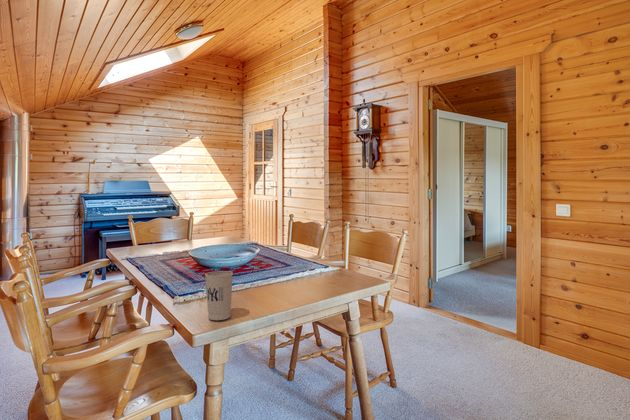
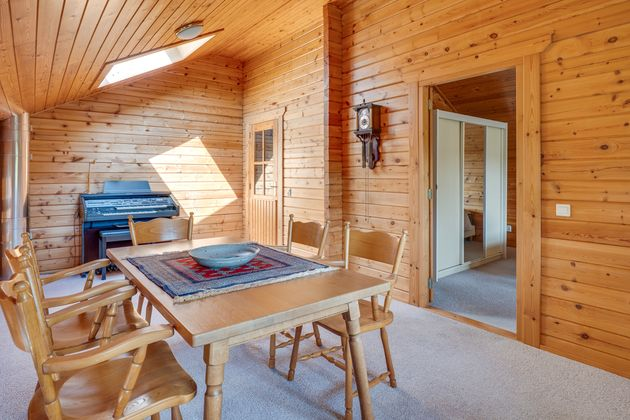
- cup [204,270,234,321]
